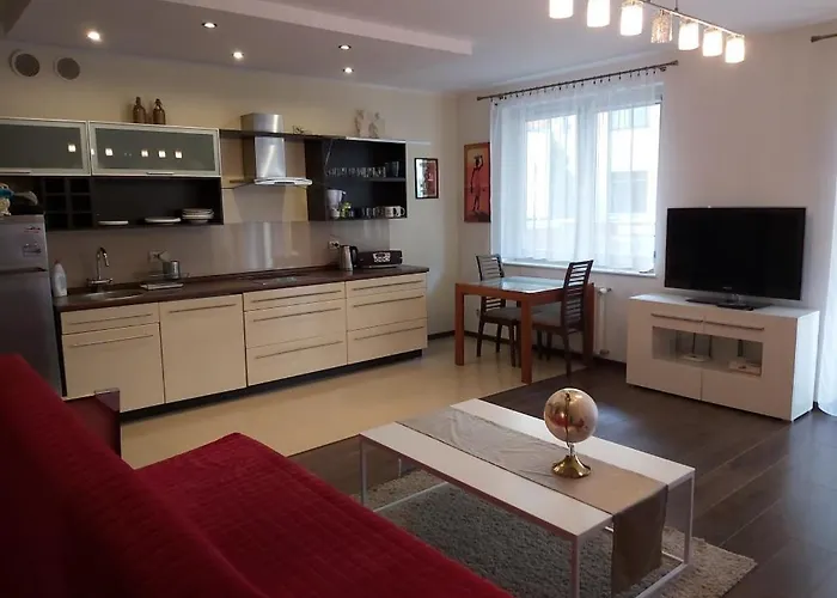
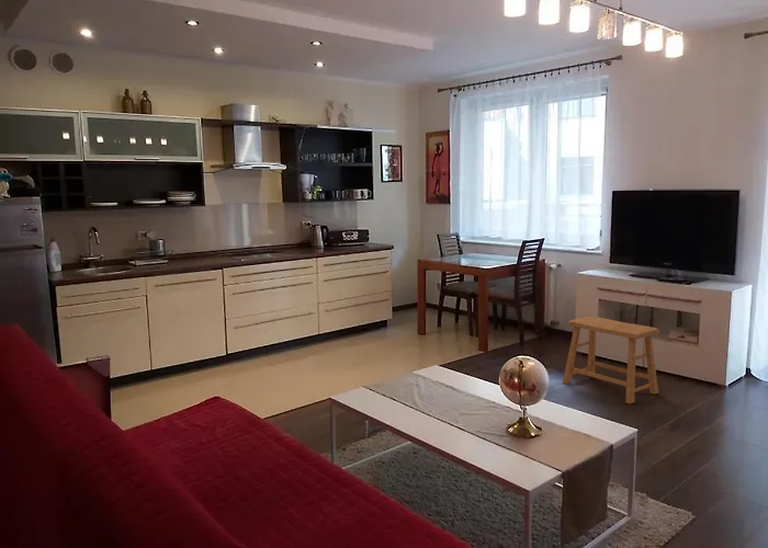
+ stool [562,316,660,404]
